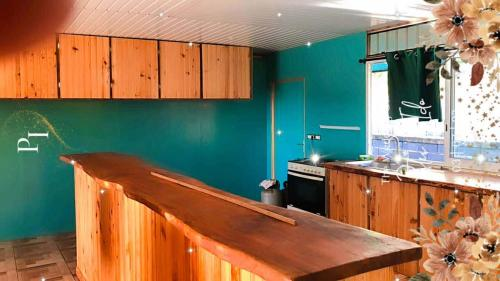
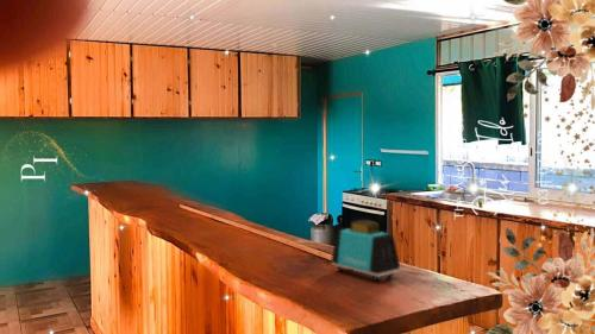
+ toaster [330,219,401,282]
